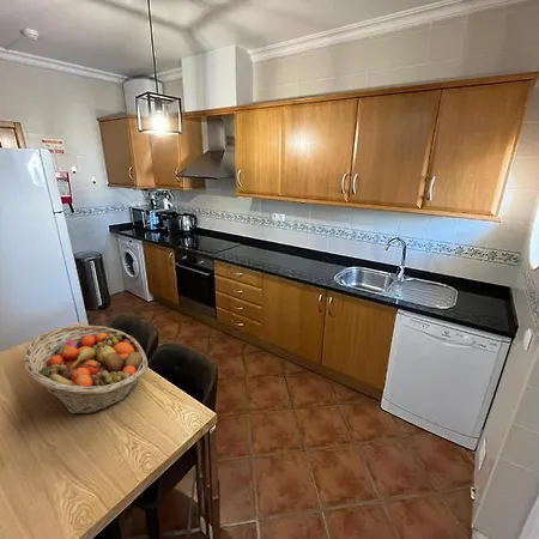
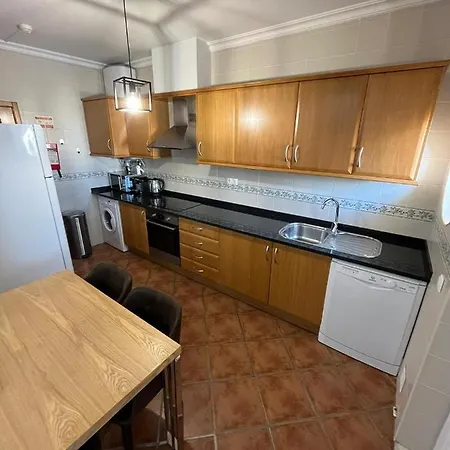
- fruit basket [23,325,149,416]
